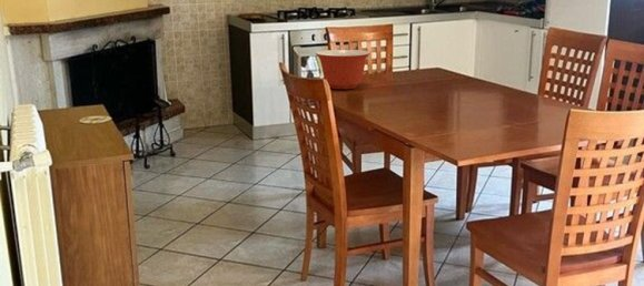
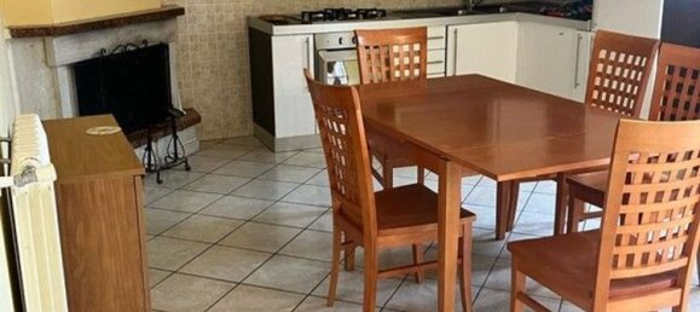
- mixing bowl [315,49,371,90]
